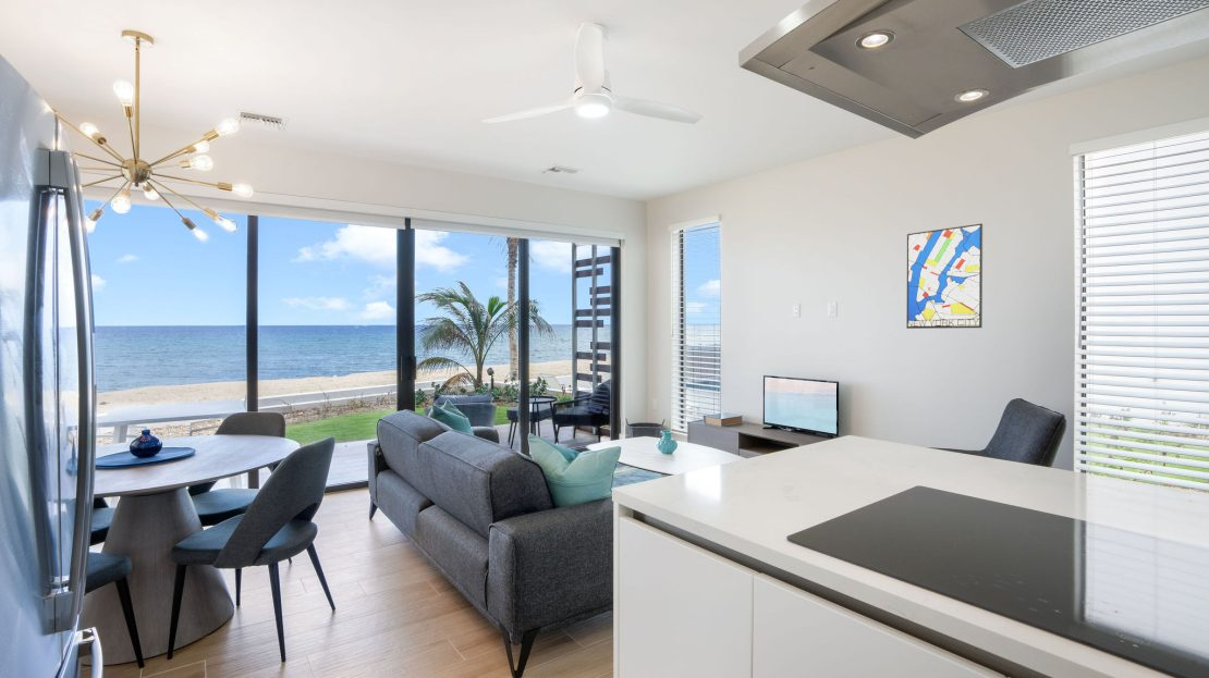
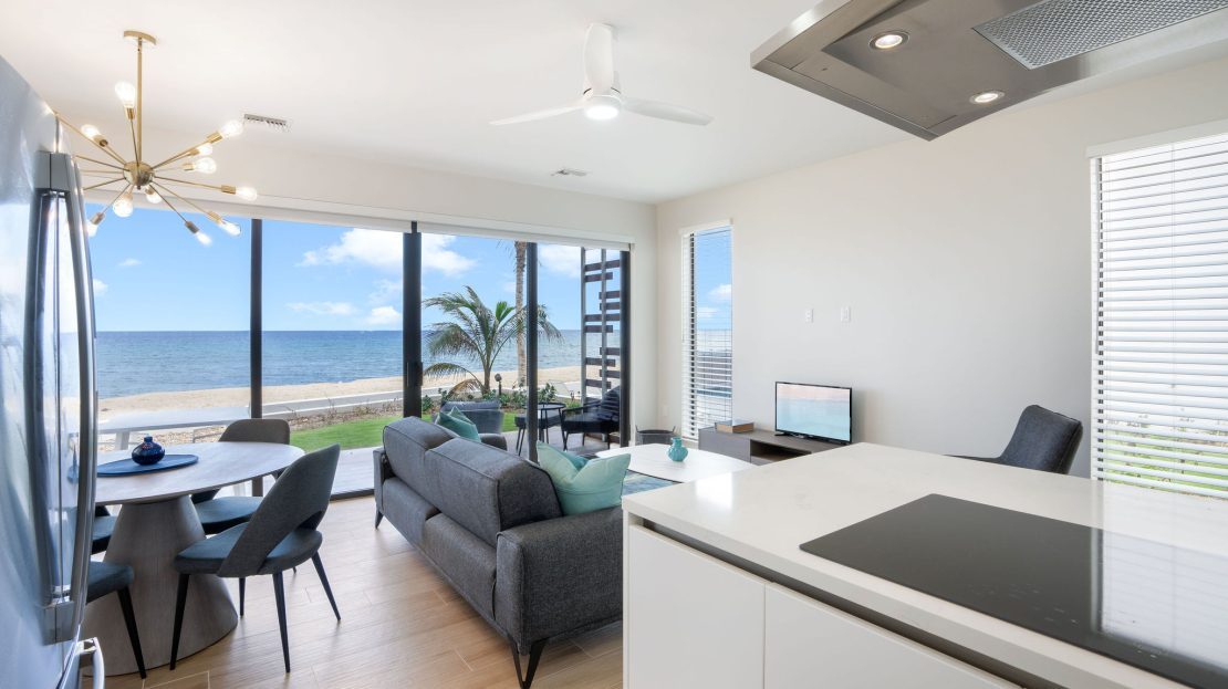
- wall art [905,222,984,330]
